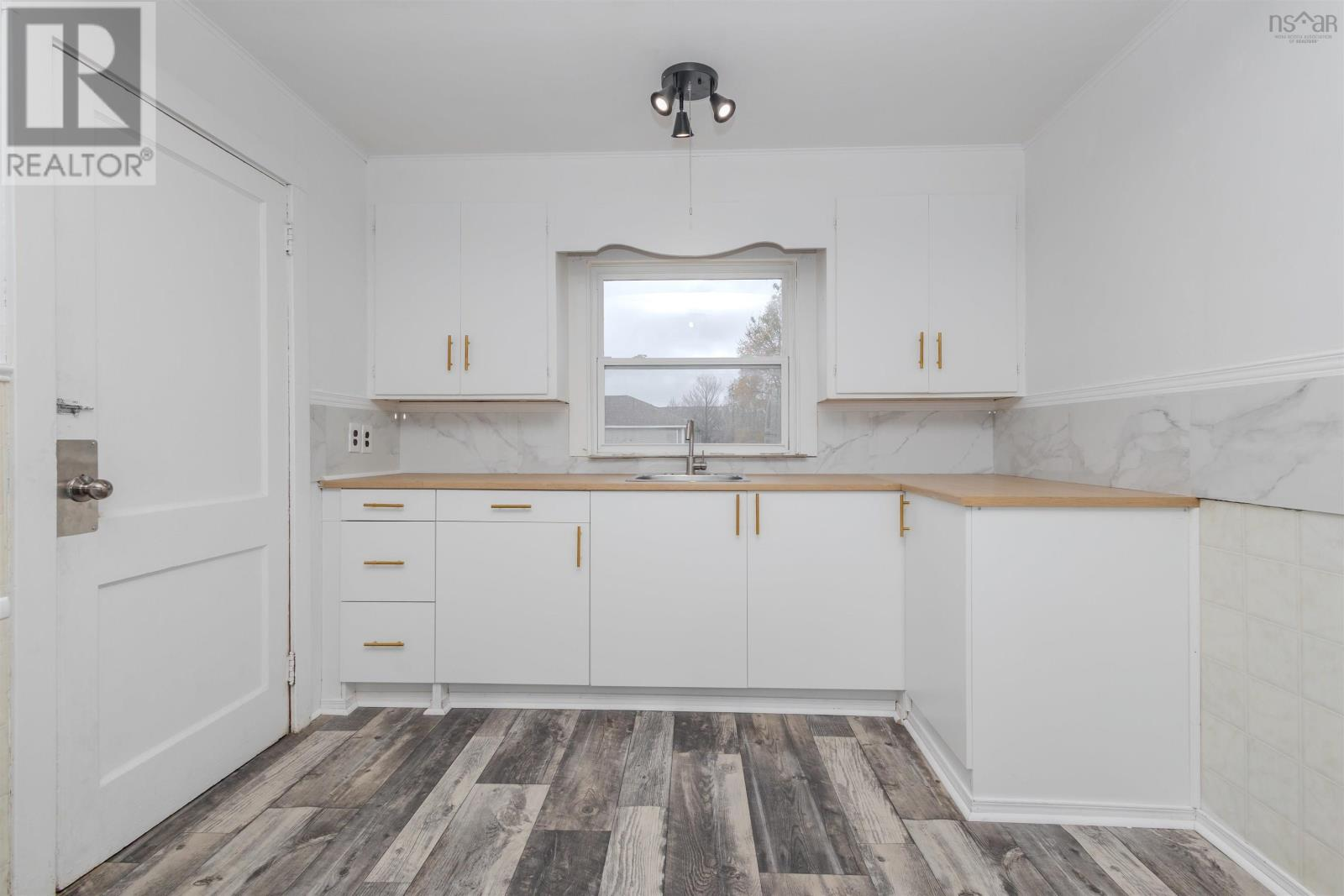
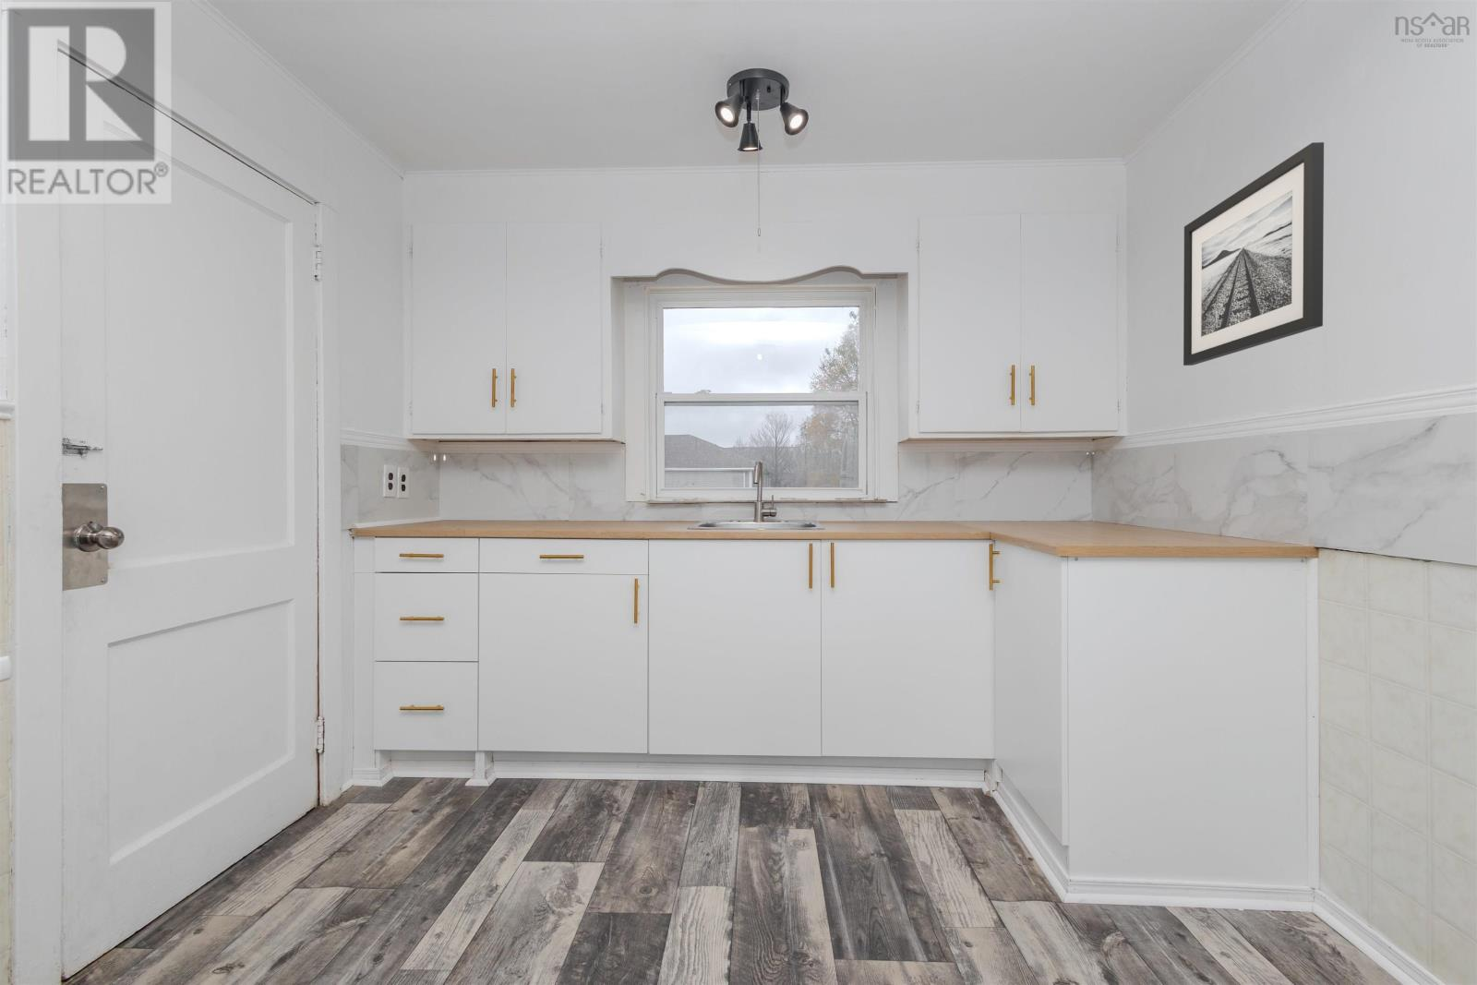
+ wall art [1182,141,1324,366]
